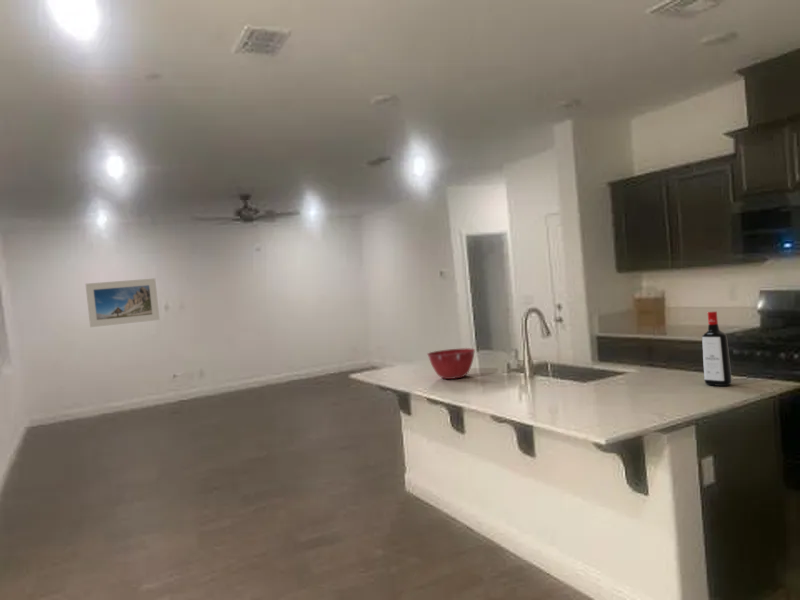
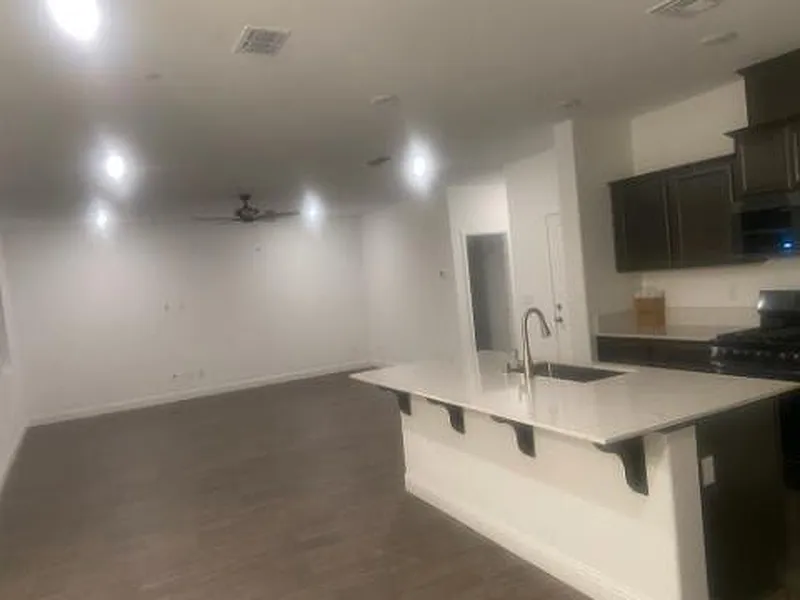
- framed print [84,277,161,328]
- mixing bowl [426,347,476,380]
- liquor bottle [701,310,732,387]
